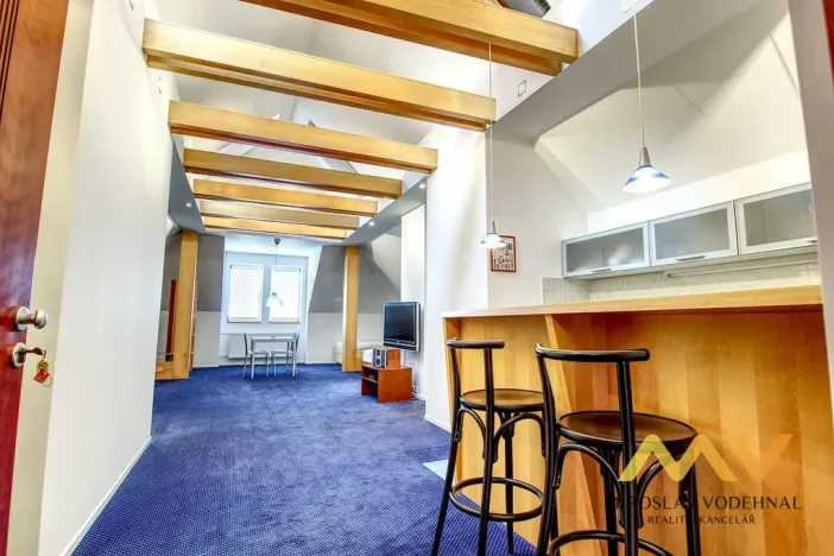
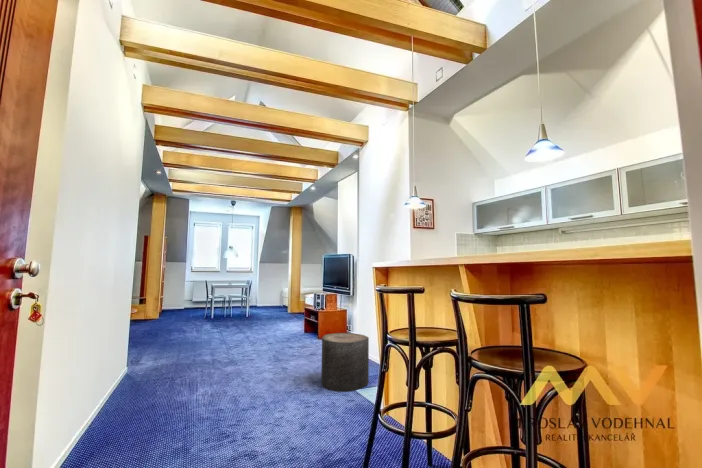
+ stool [320,332,370,393]
